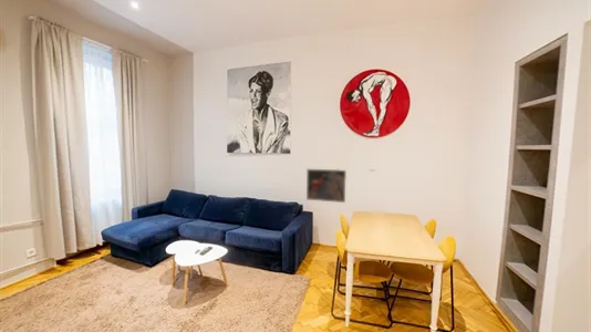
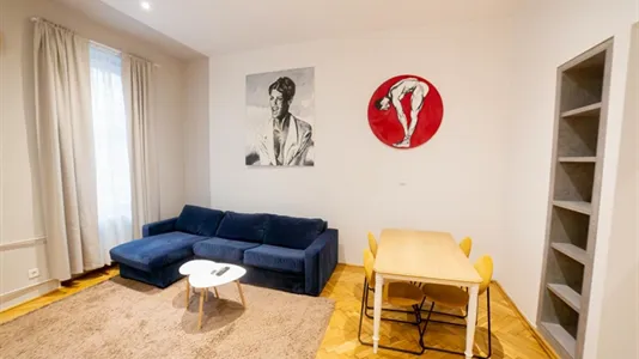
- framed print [305,167,348,204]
